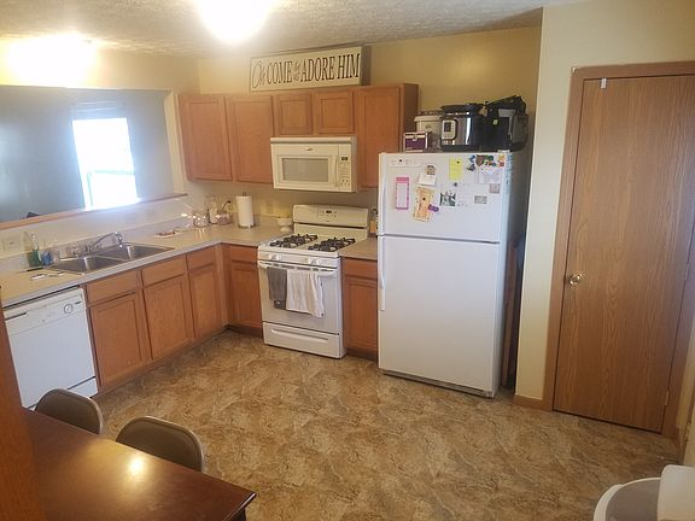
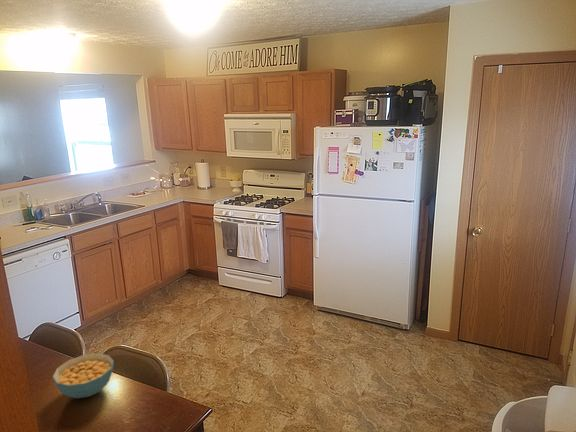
+ cereal bowl [52,352,115,399]
